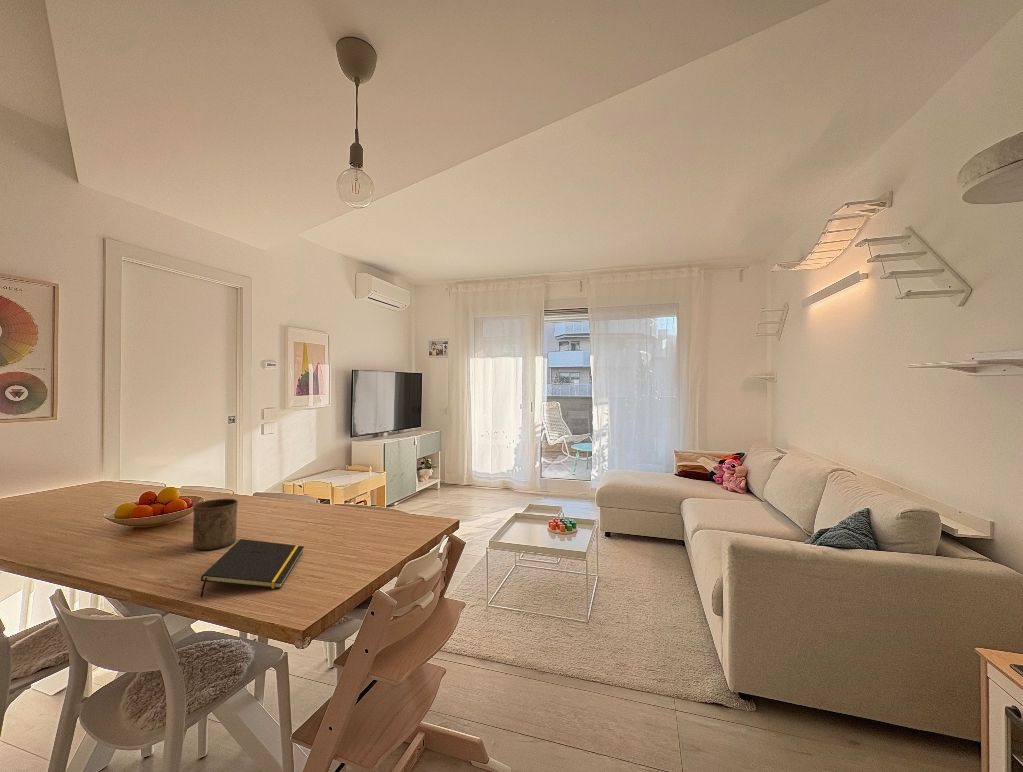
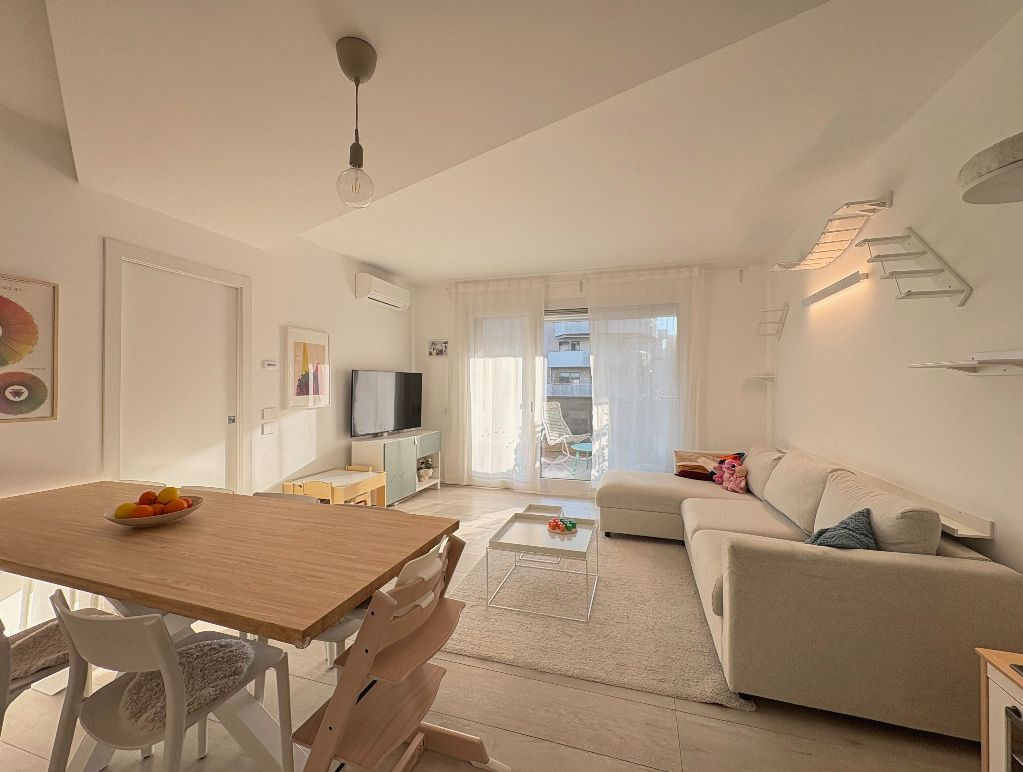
- cup [192,498,239,551]
- notepad [200,538,305,598]
